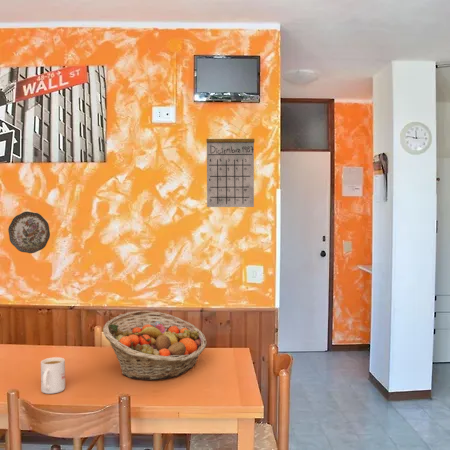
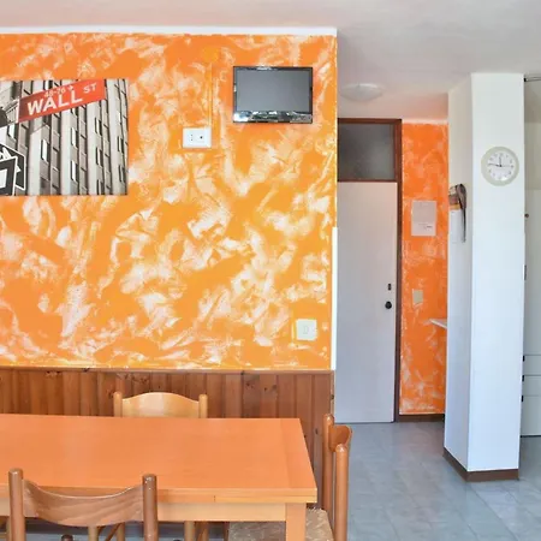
- calendar [205,122,255,208]
- fruit basket [102,310,207,381]
- mug [40,356,66,395]
- decorative plate [7,210,51,254]
